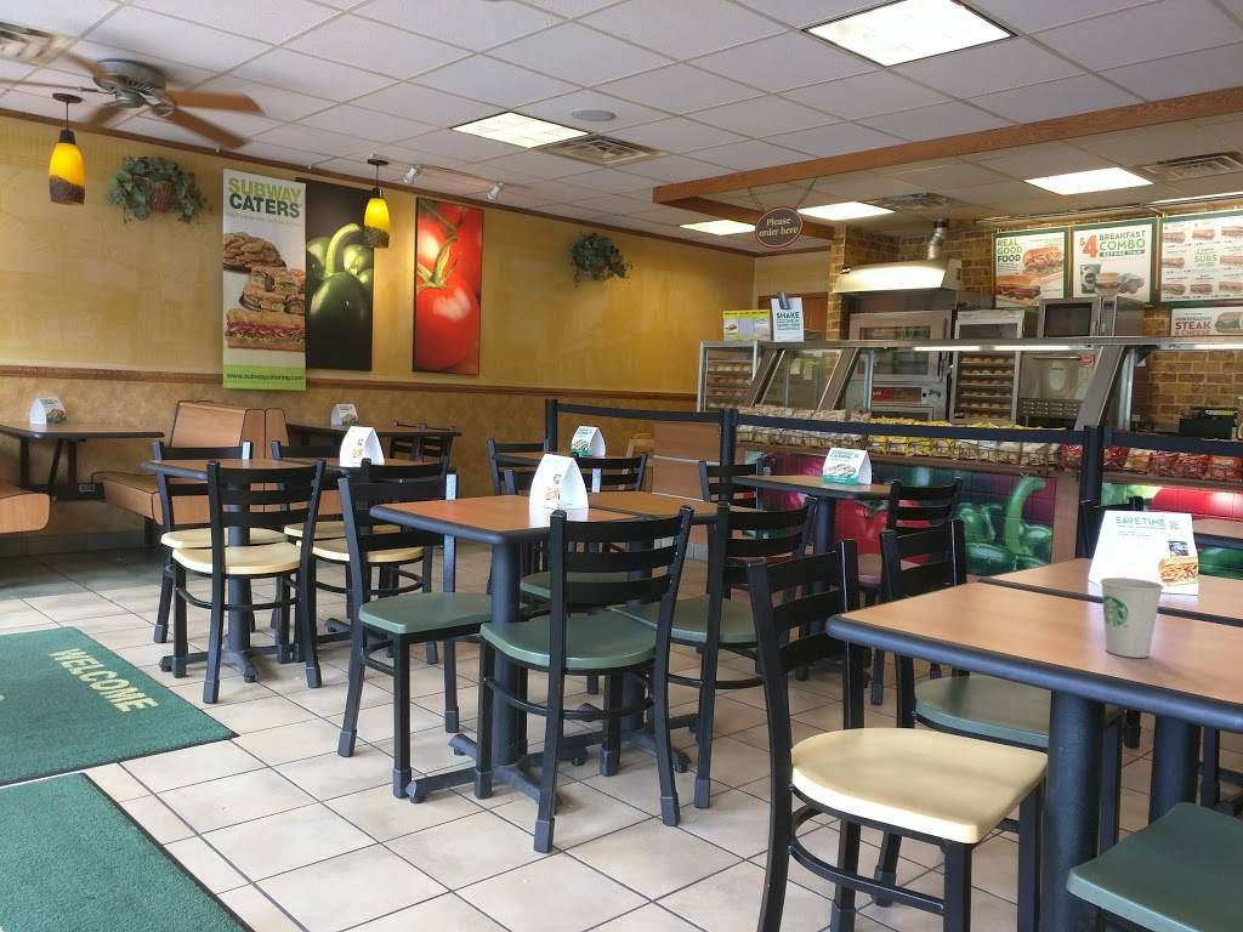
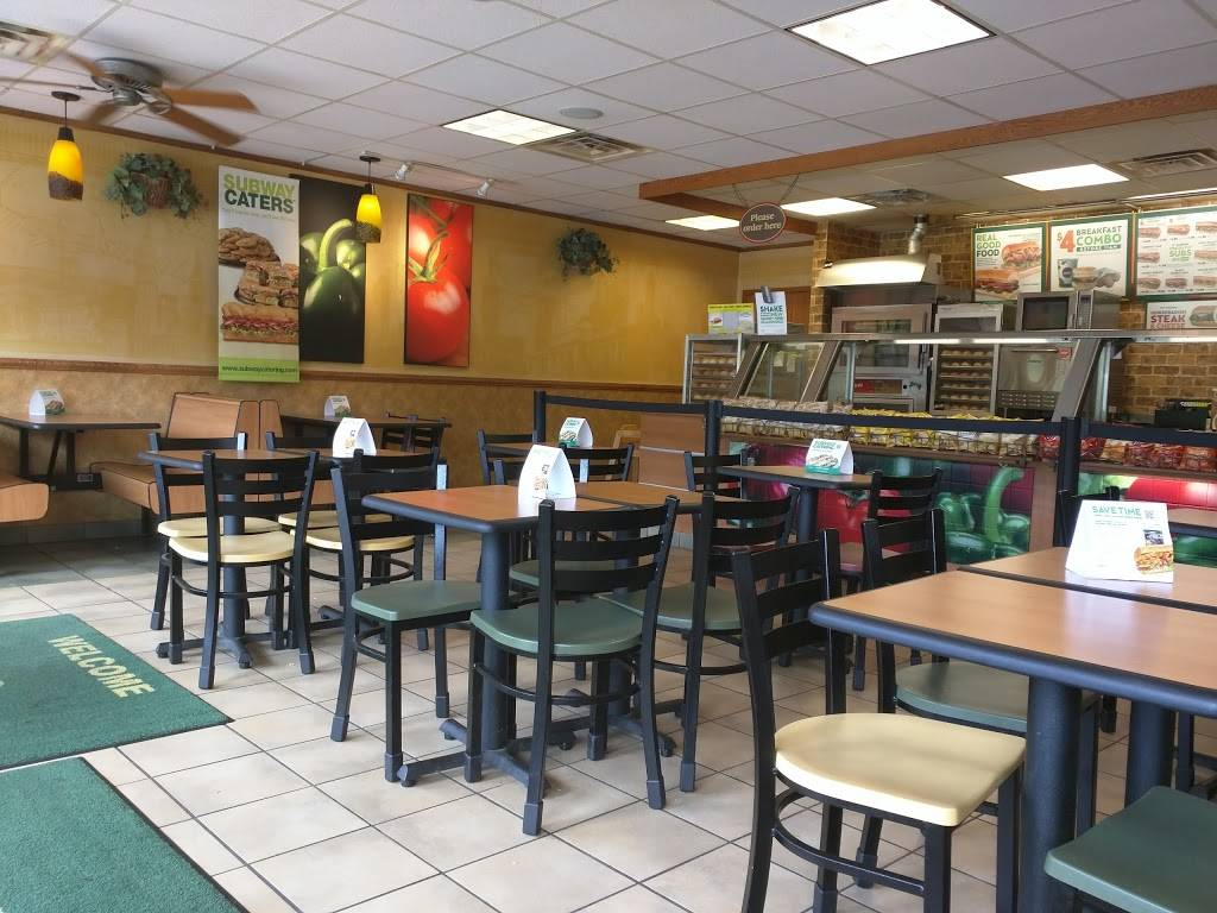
- paper cup [1099,576,1164,659]
